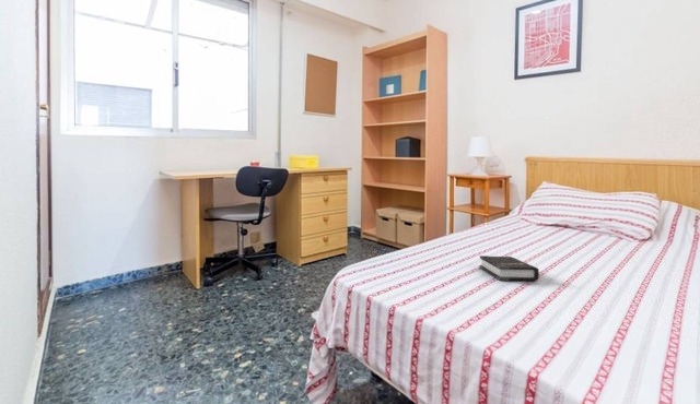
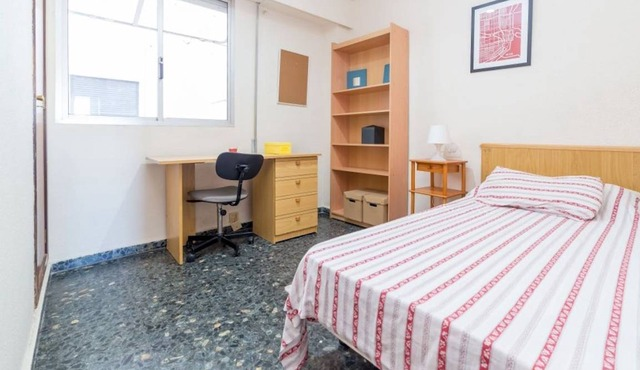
- hardback book [479,254,540,282]
